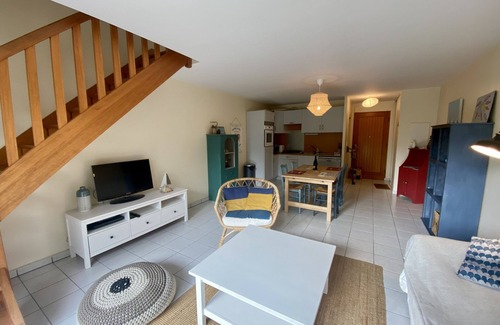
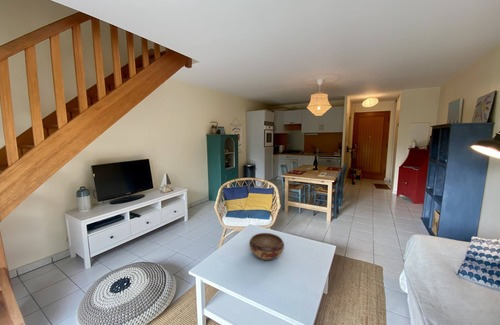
+ decorative bowl [248,232,285,262]
